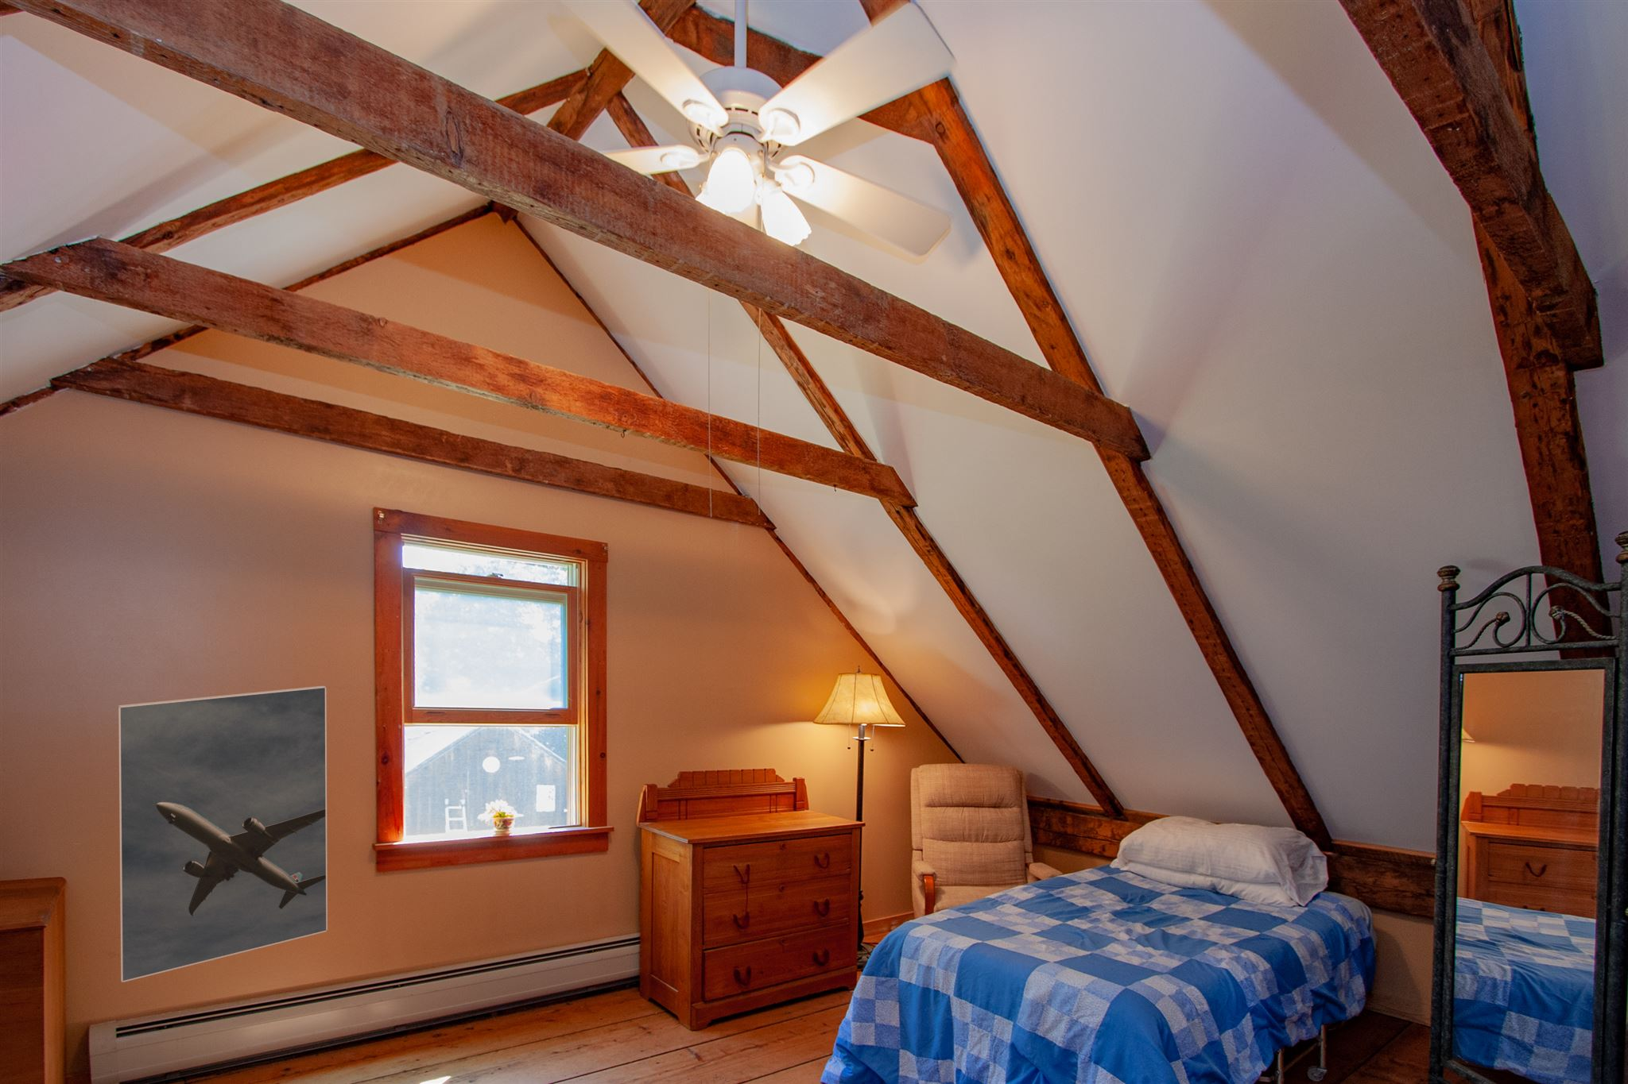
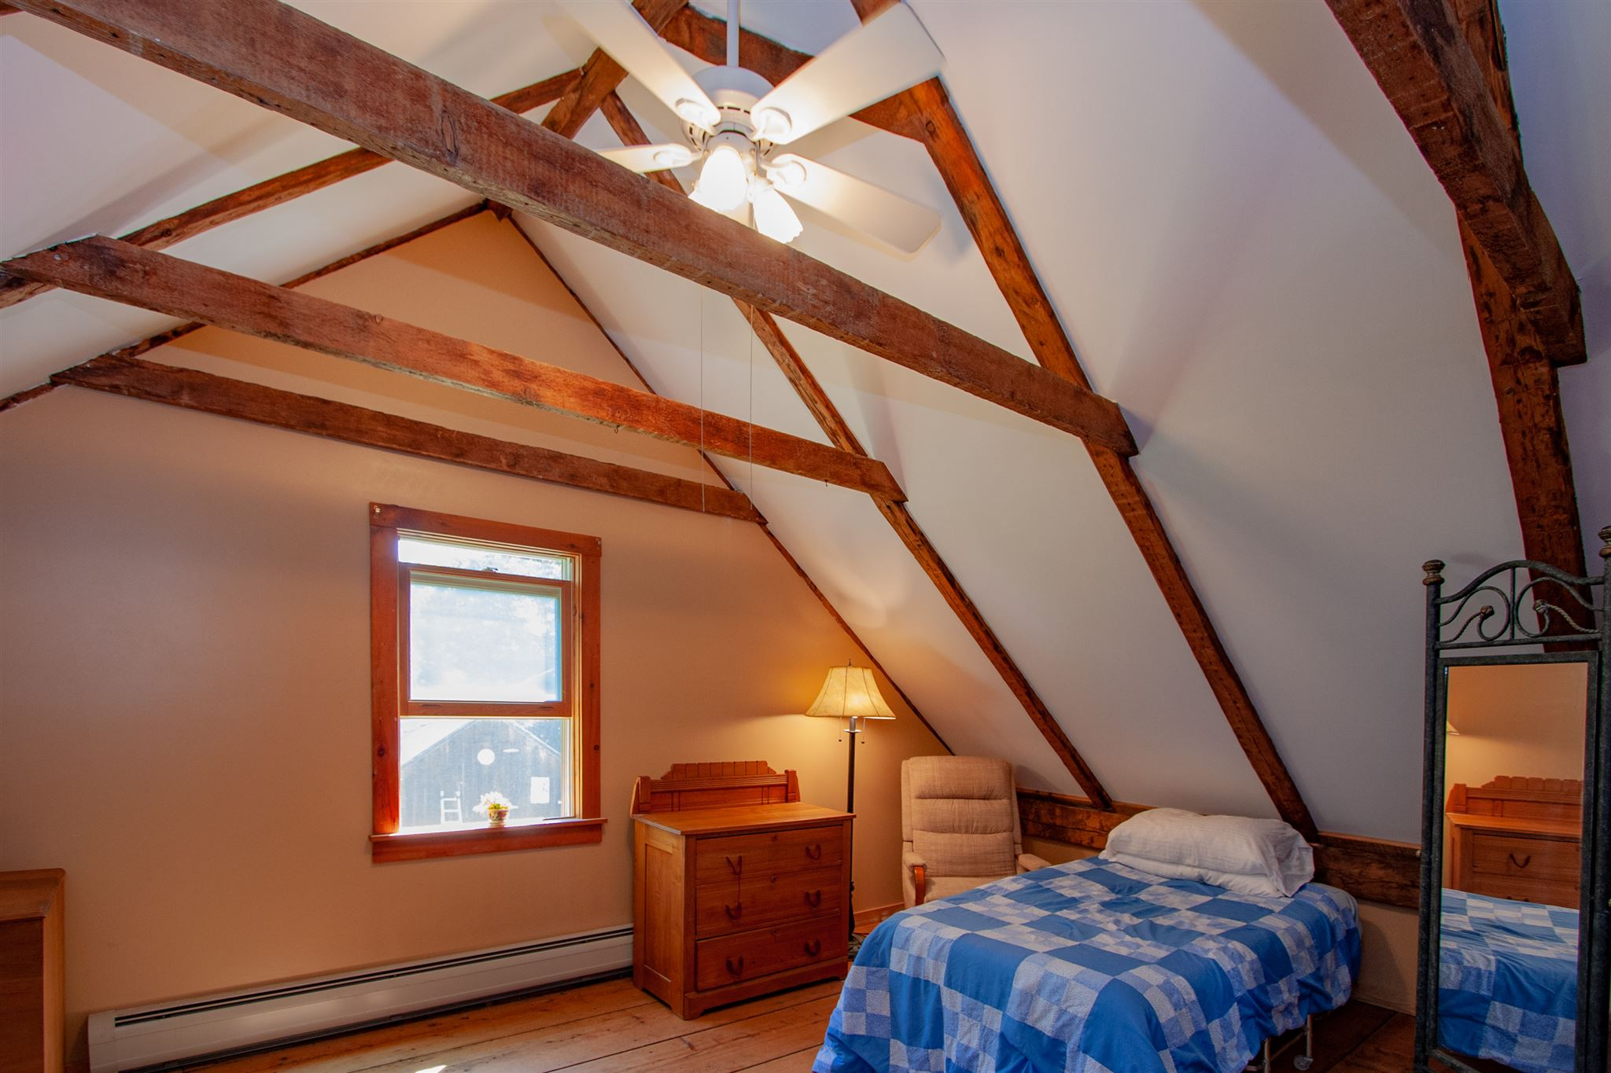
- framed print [117,685,328,984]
